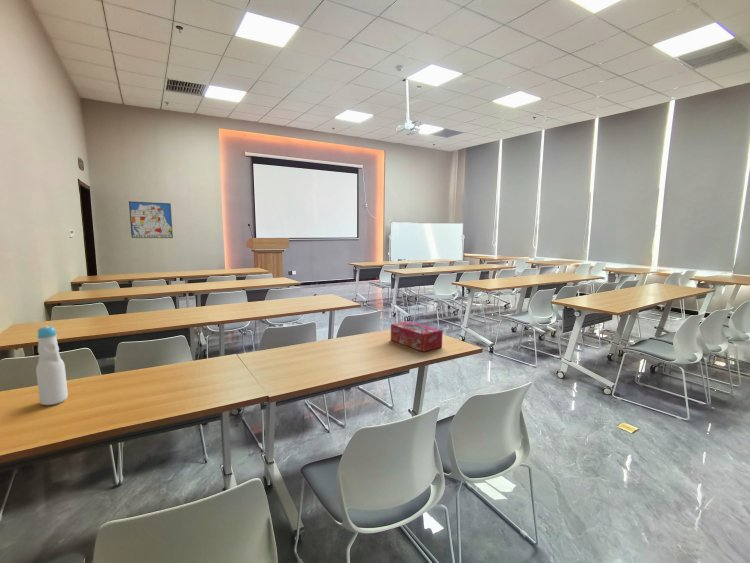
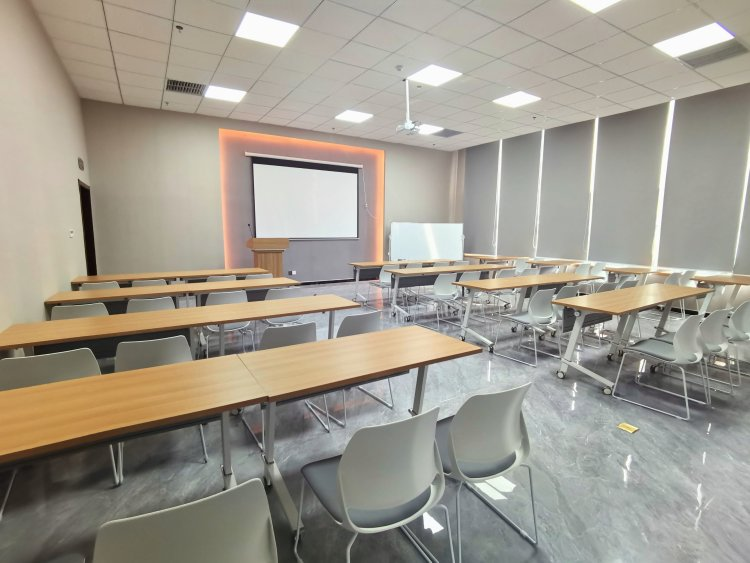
- bottle [35,325,69,406]
- tissue box [390,320,444,353]
- wall art [128,201,174,239]
